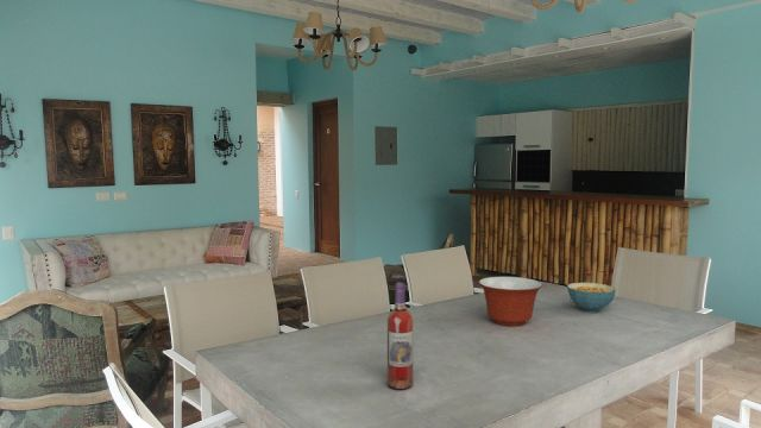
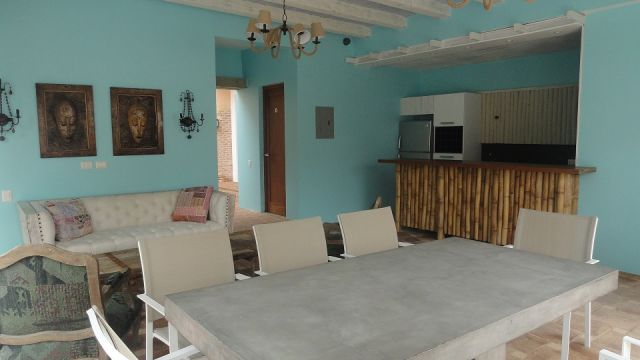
- cereal bowl [566,282,617,313]
- wine bottle [386,281,414,390]
- mixing bowl [478,276,543,327]
